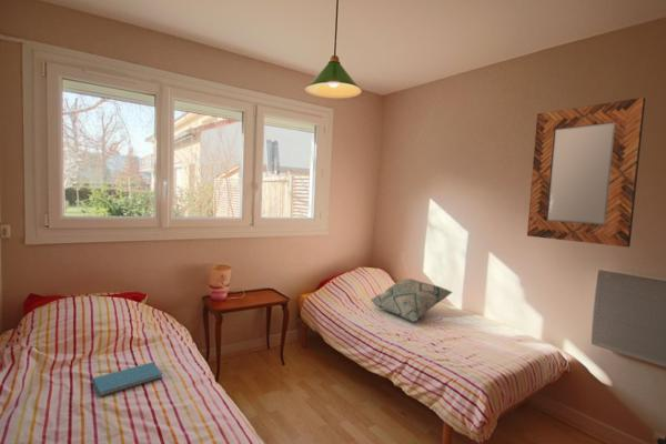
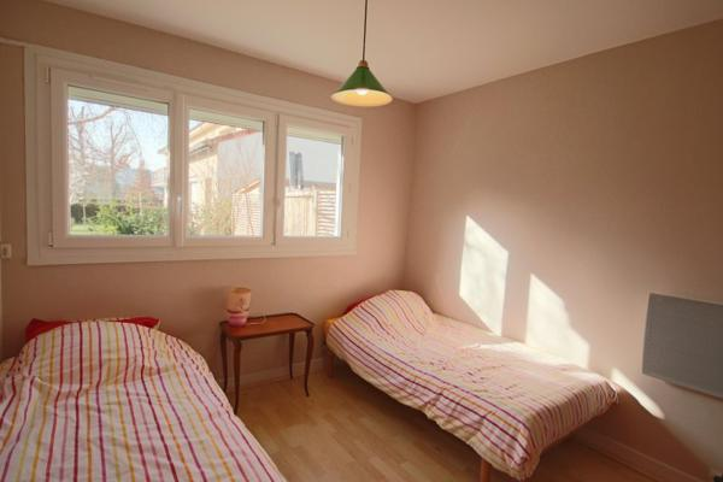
- home mirror [526,97,646,249]
- book [91,362,163,397]
- decorative pillow [370,278,454,323]
